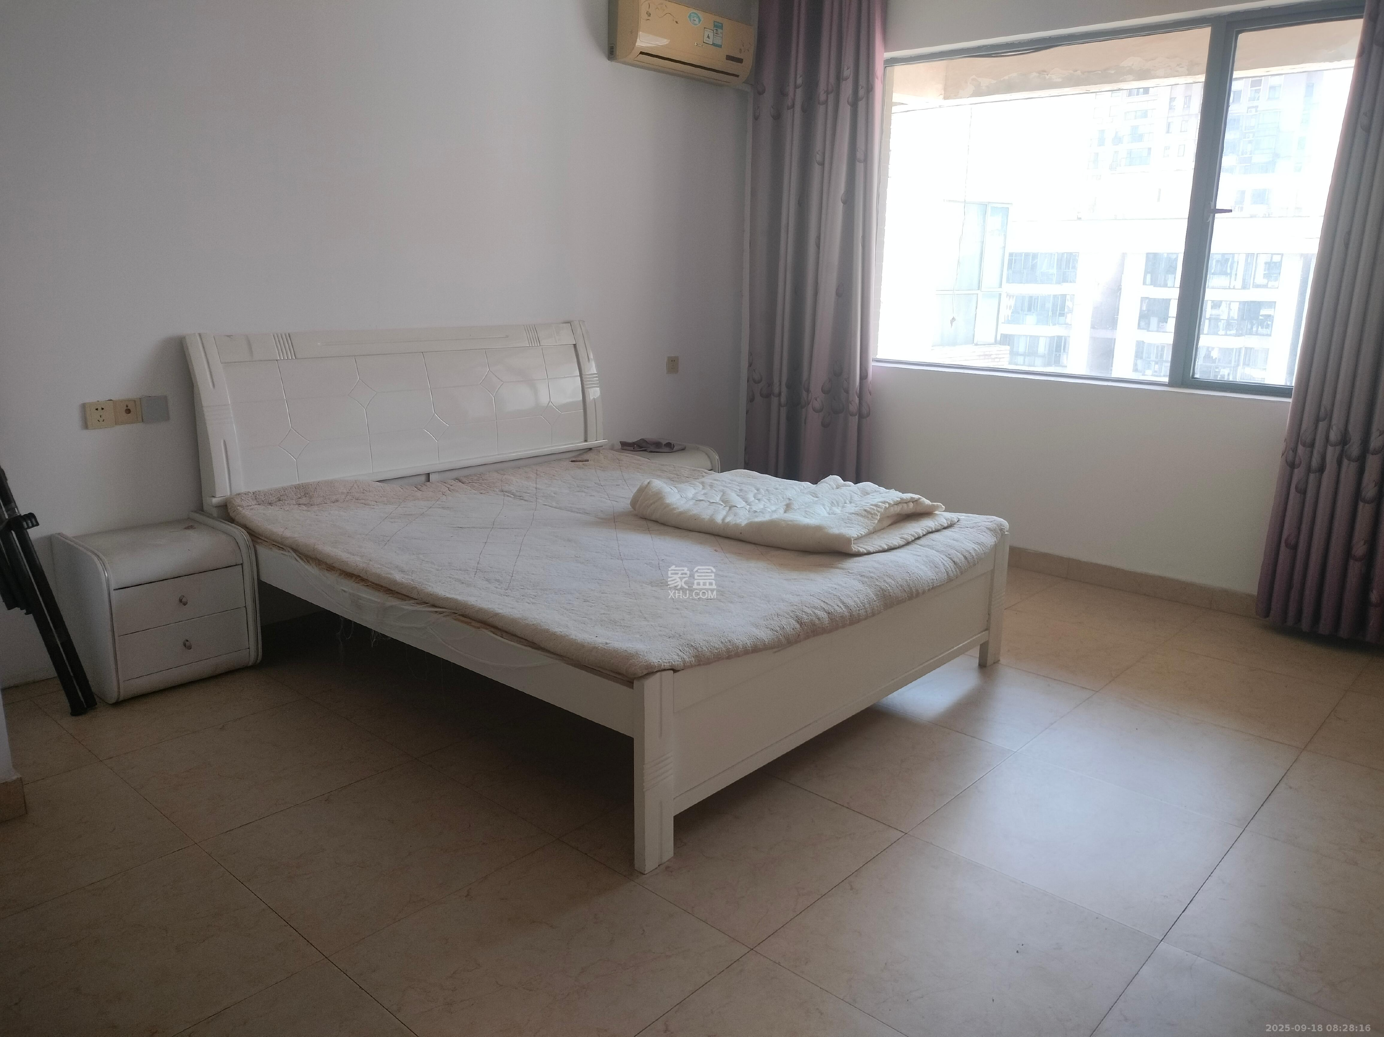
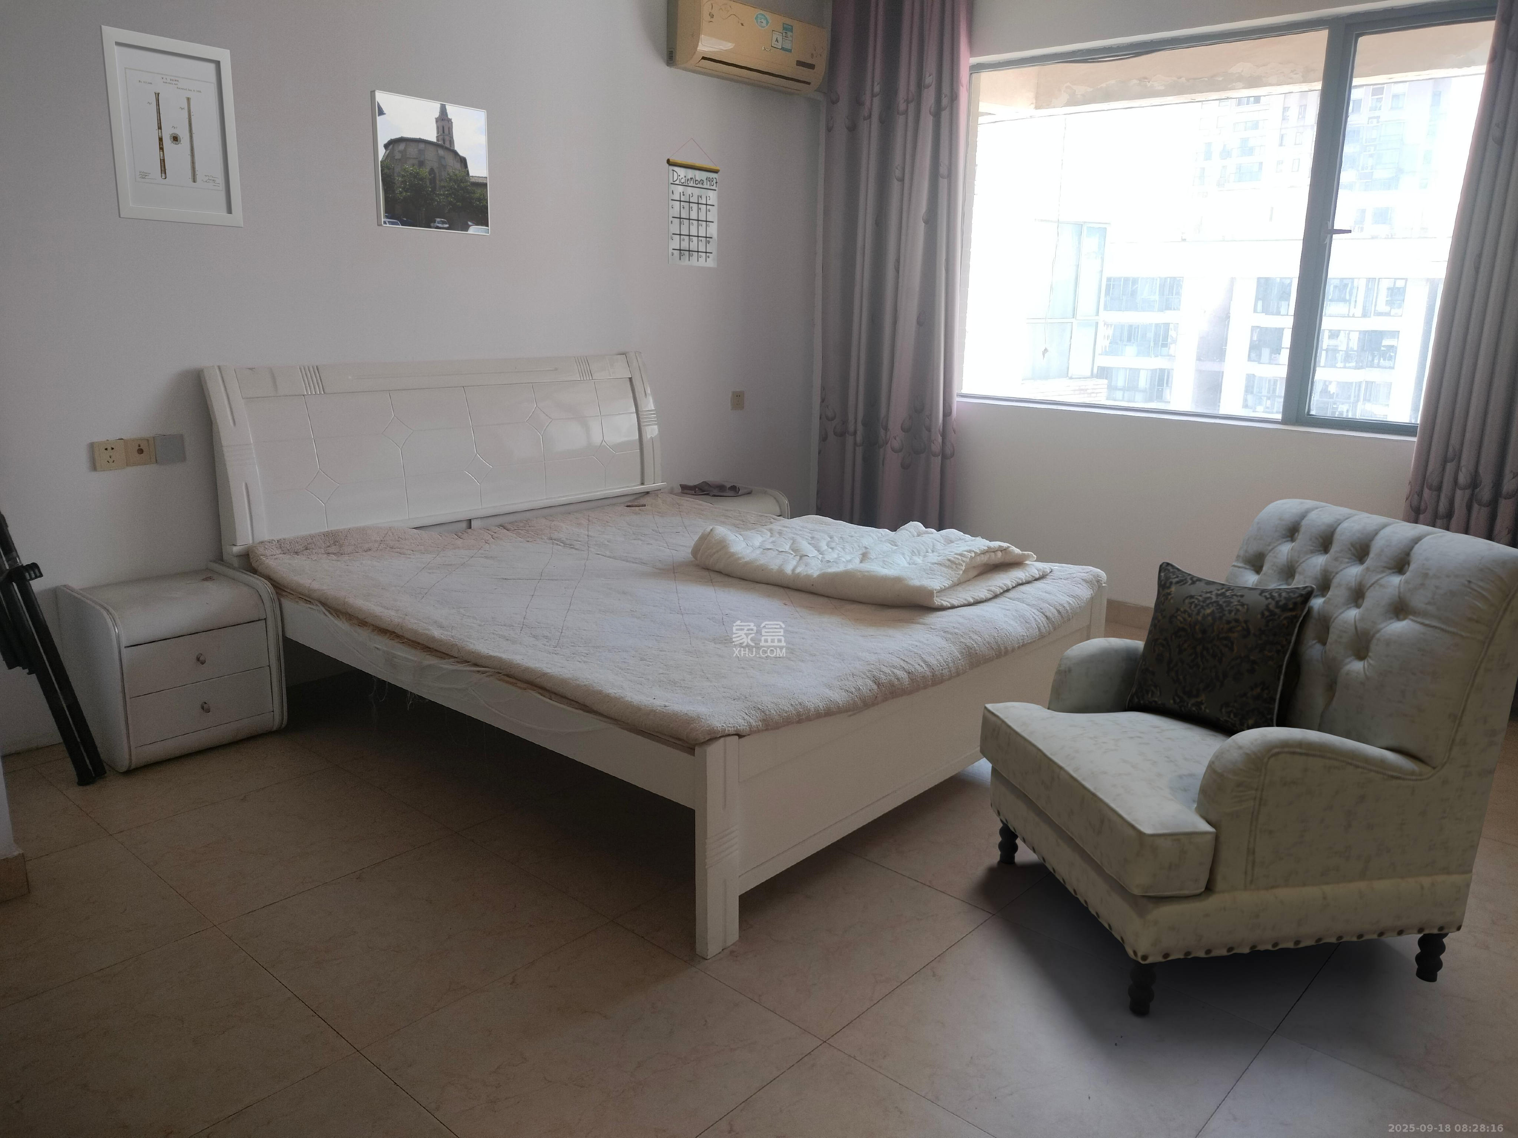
+ armchair [979,498,1518,1015]
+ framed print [369,90,490,235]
+ wall art [99,25,244,228]
+ calendar [666,137,721,268]
